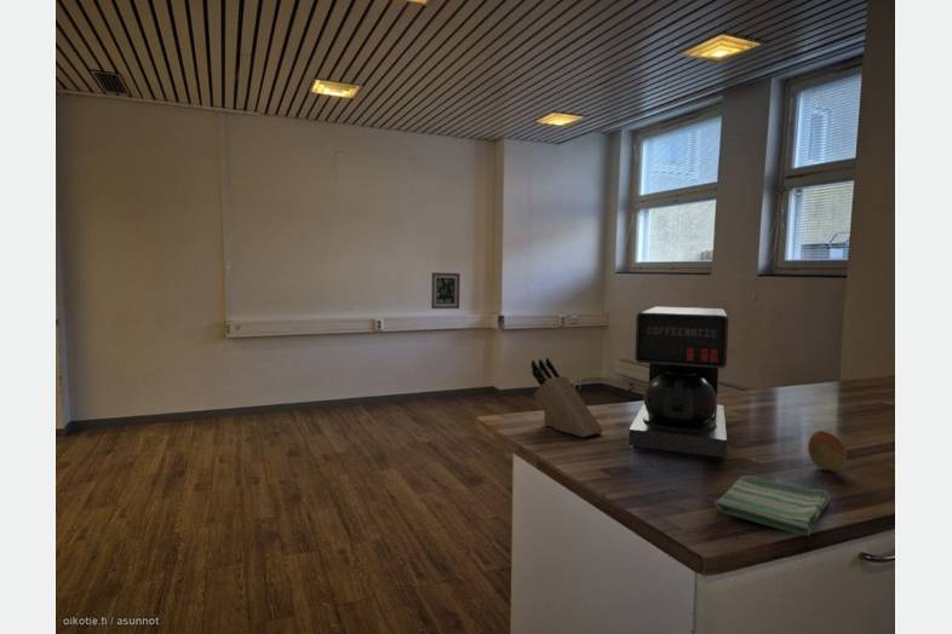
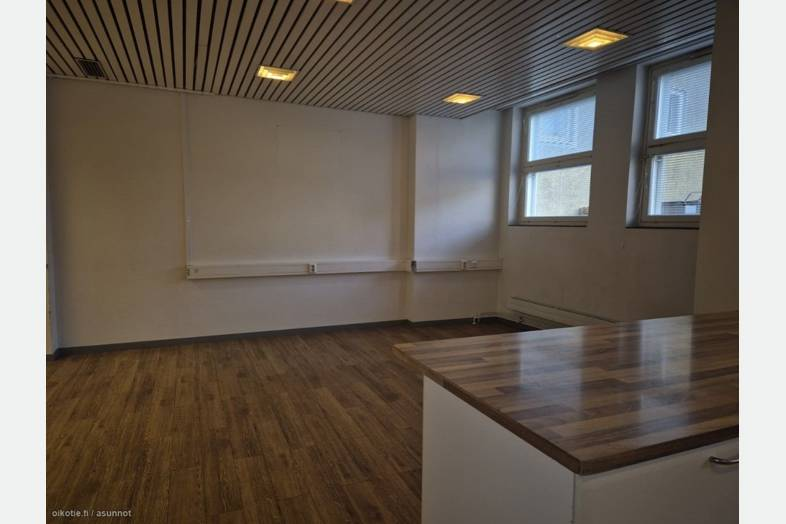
- wall art [430,271,461,310]
- coffee maker [627,306,729,461]
- dish towel [713,474,831,537]
- fruit [807,430,847,472]
- knife block [531,357,604,439]
